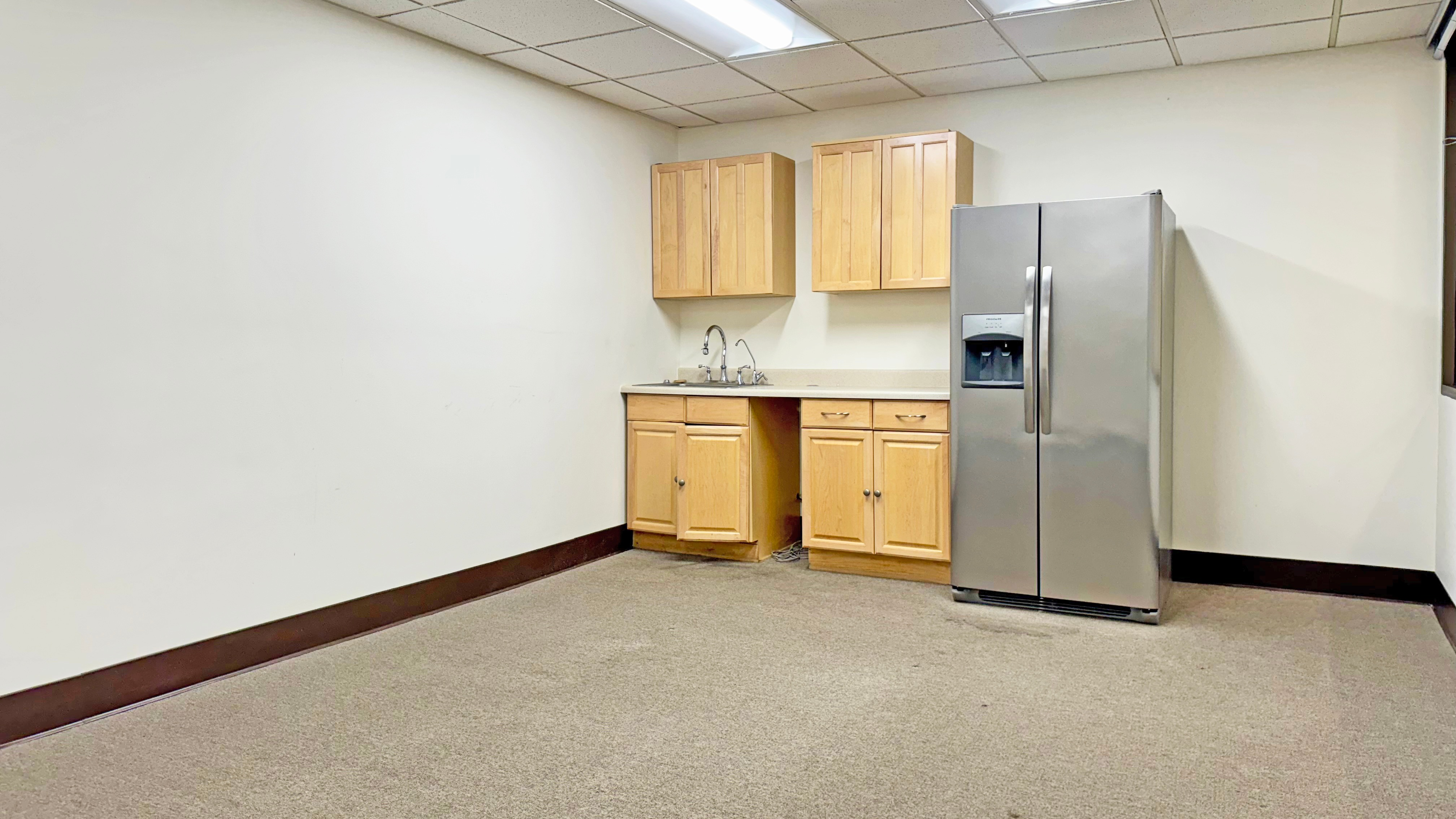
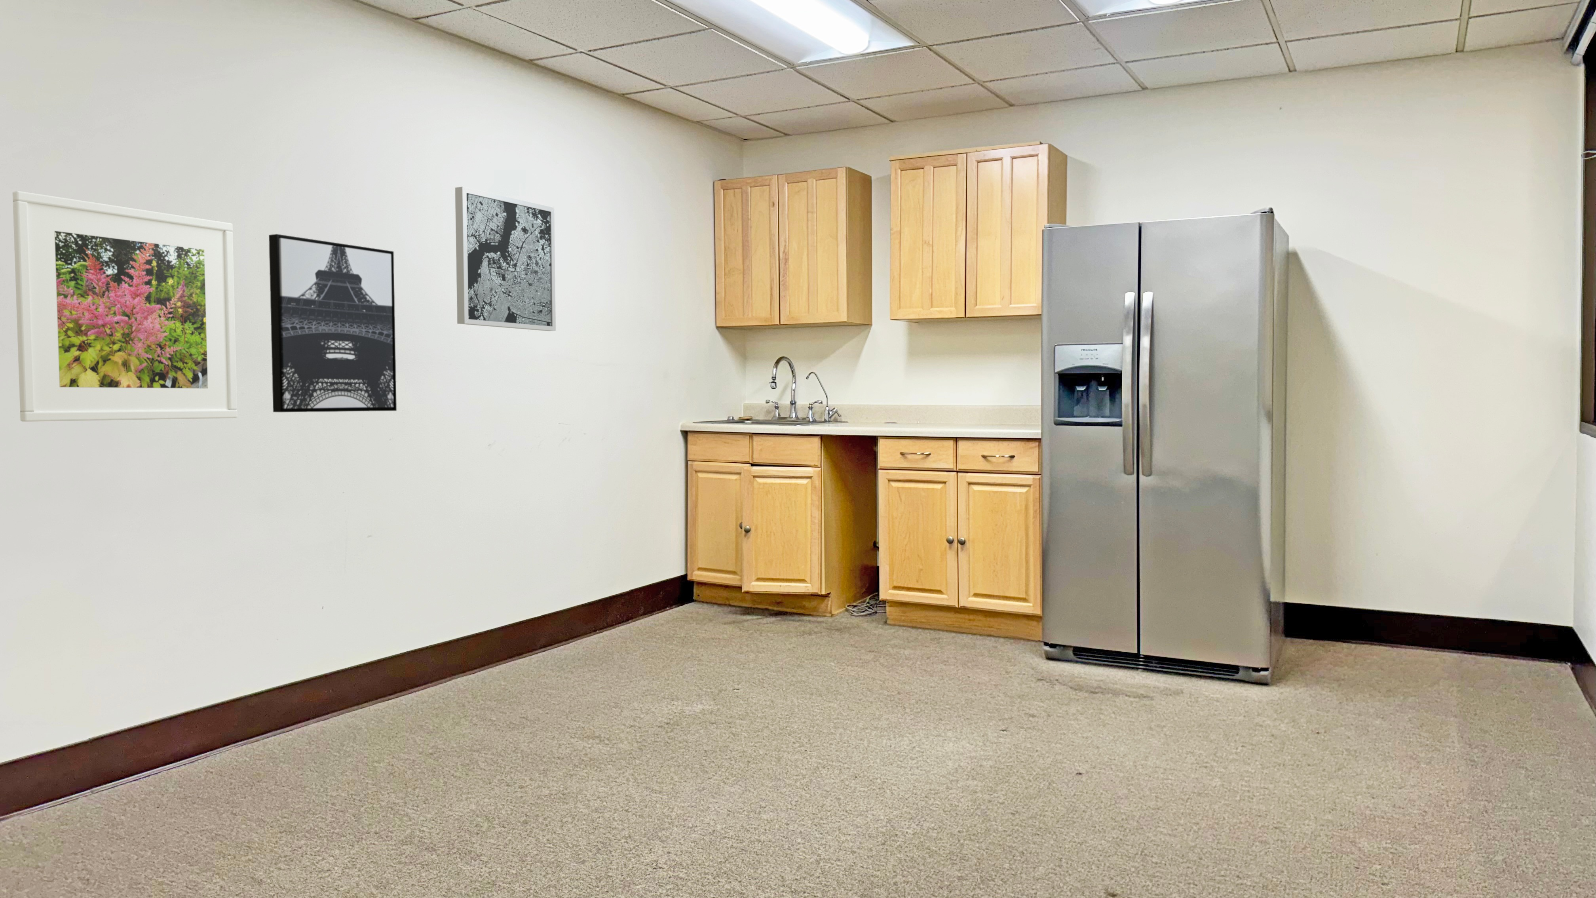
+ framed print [12,191,238,422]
+ wall art [269,234,397,412]
+ wall art [455,186,556,331]
